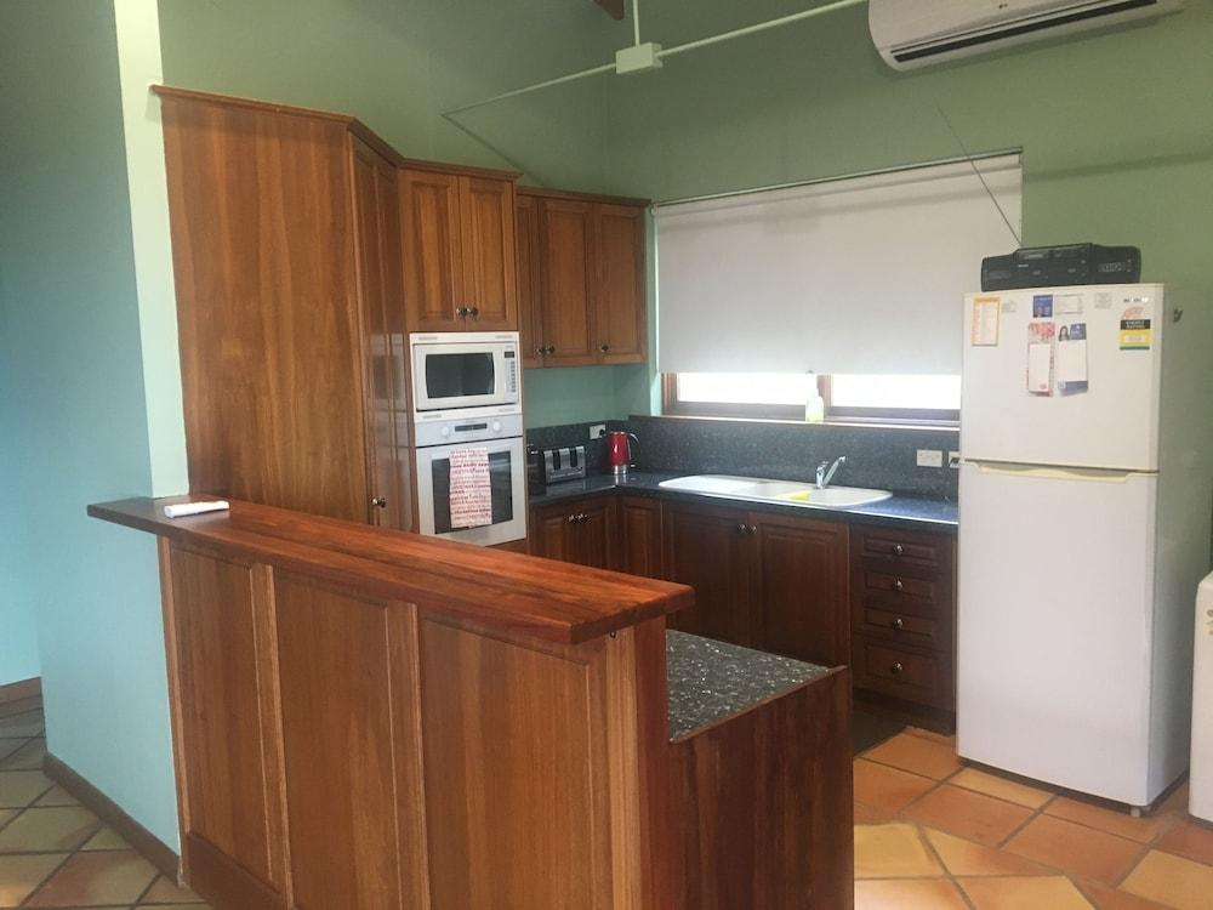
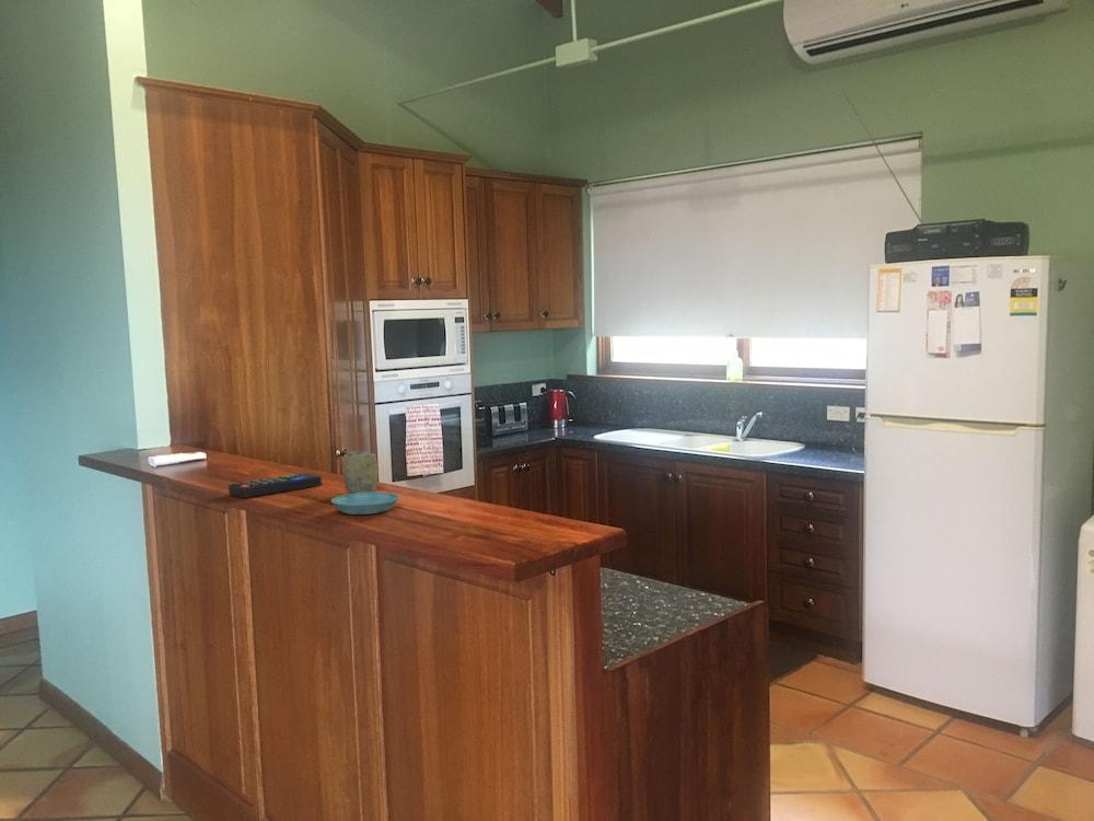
+ saucer [330,492,400,516]
+ remote control [228,472,323,499]
+ cup [342,450,379,494]
